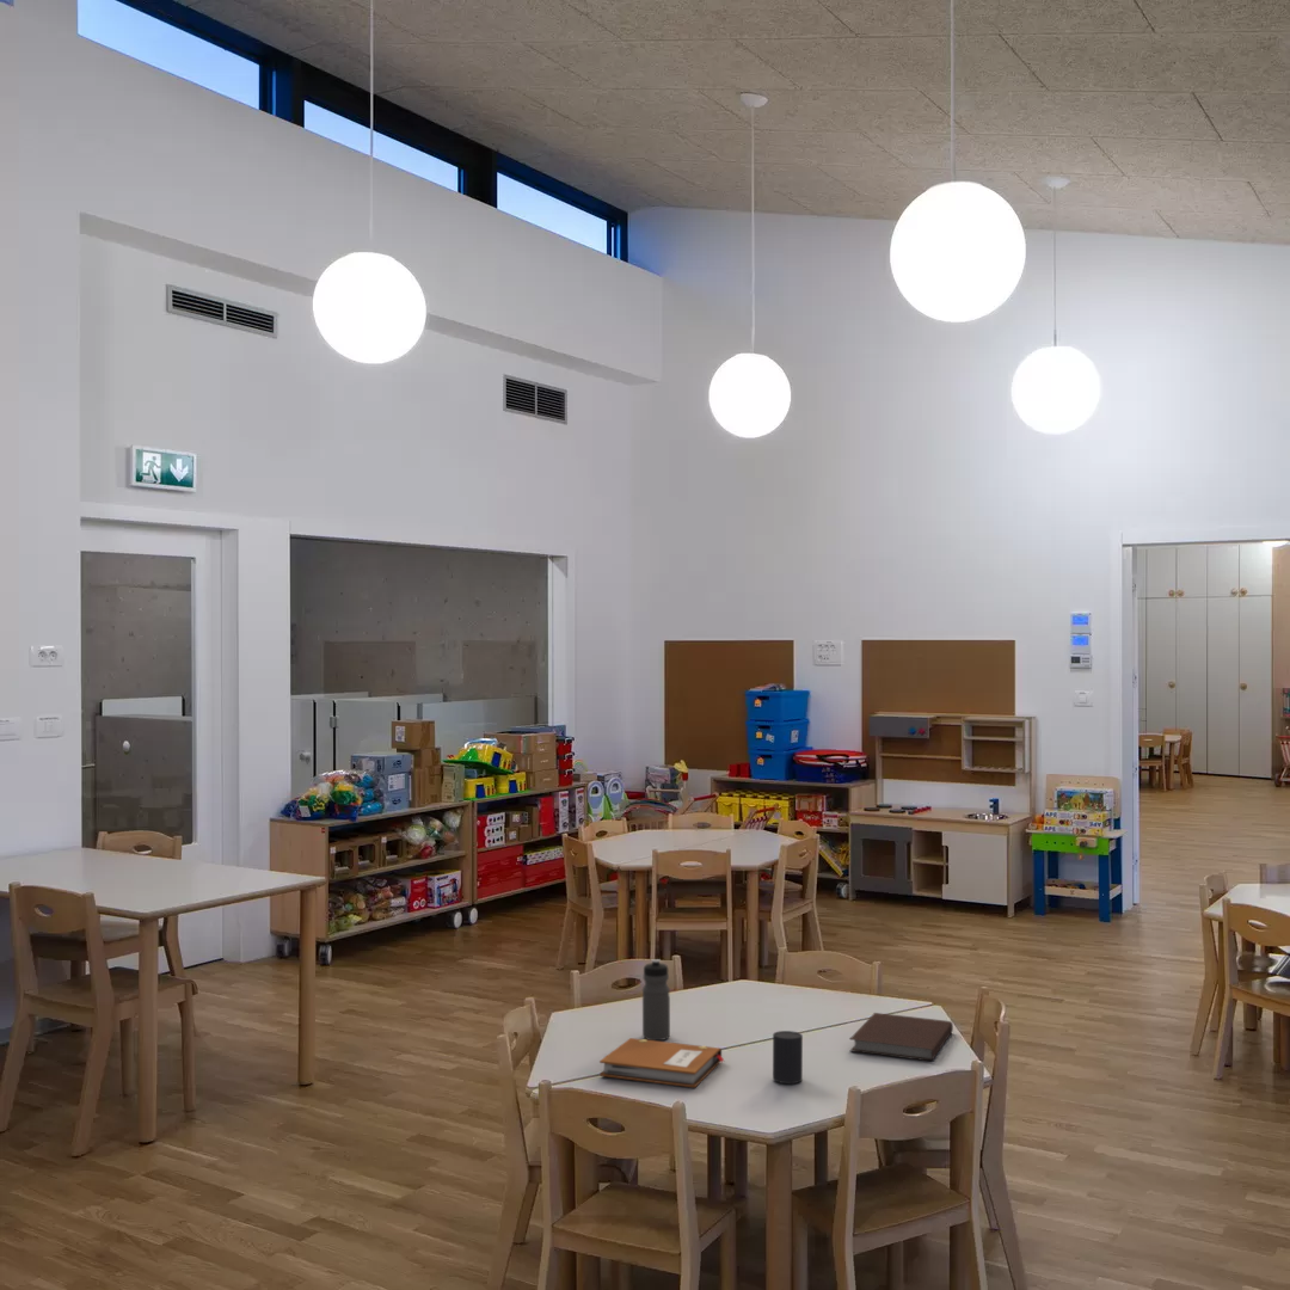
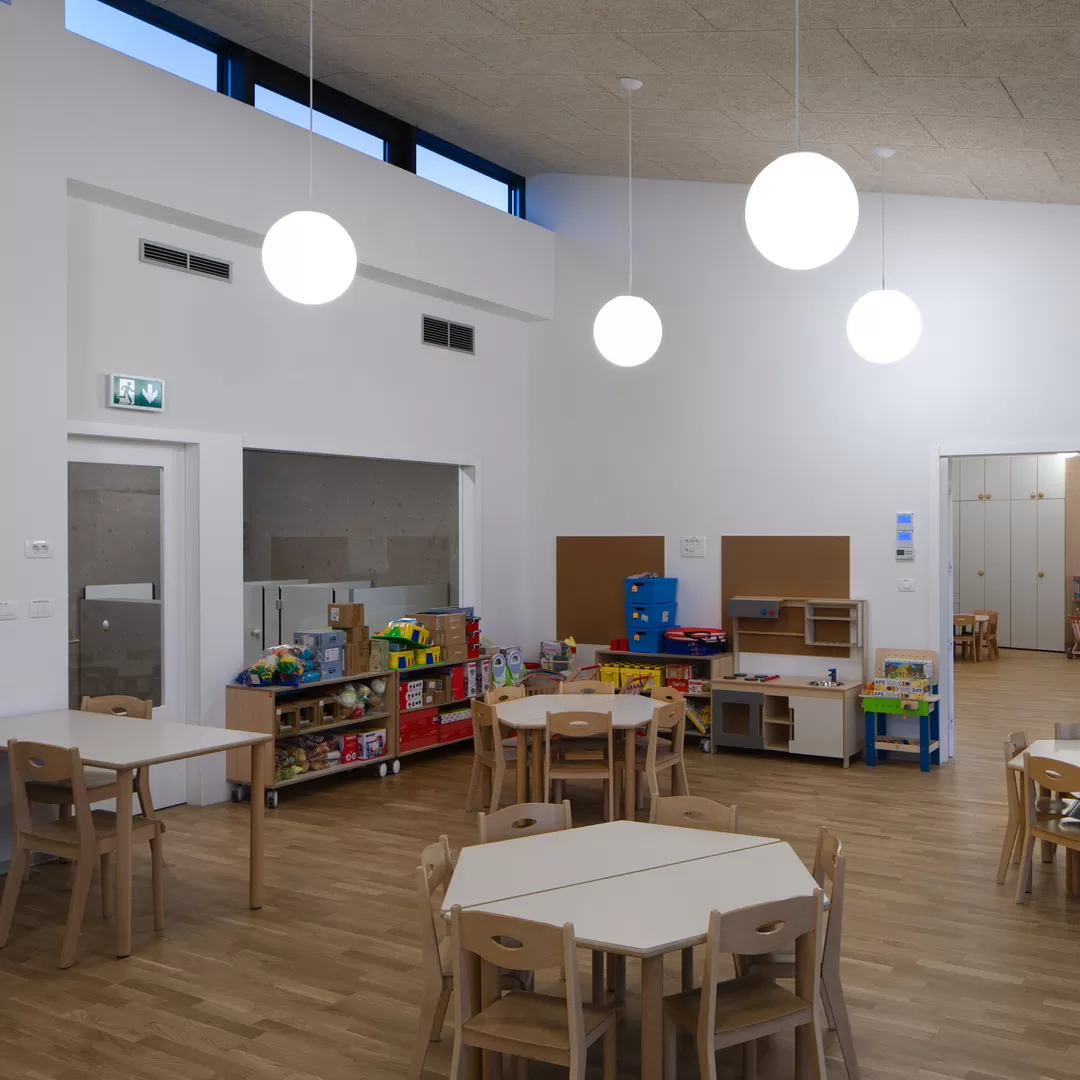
- water bottle [641,958,671,1042]
- notebook [849,1012,954,1062]
- notebook [598,1037,725,1089]
- cup [772,1030,804,1085]
